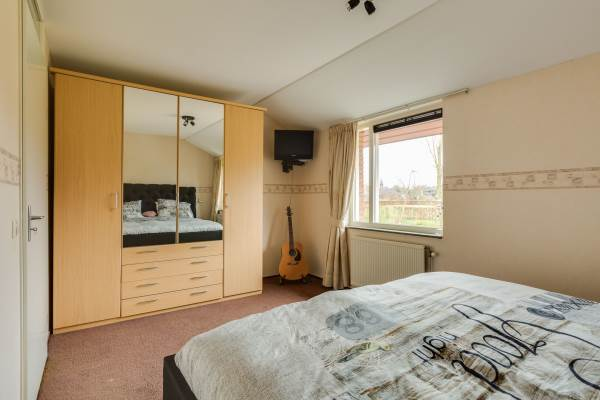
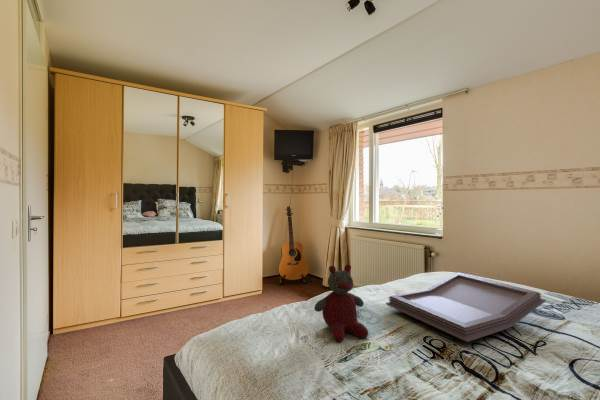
+ serving tray [385,271,546,343]
+ stuffed bear [313,263,369,343]
